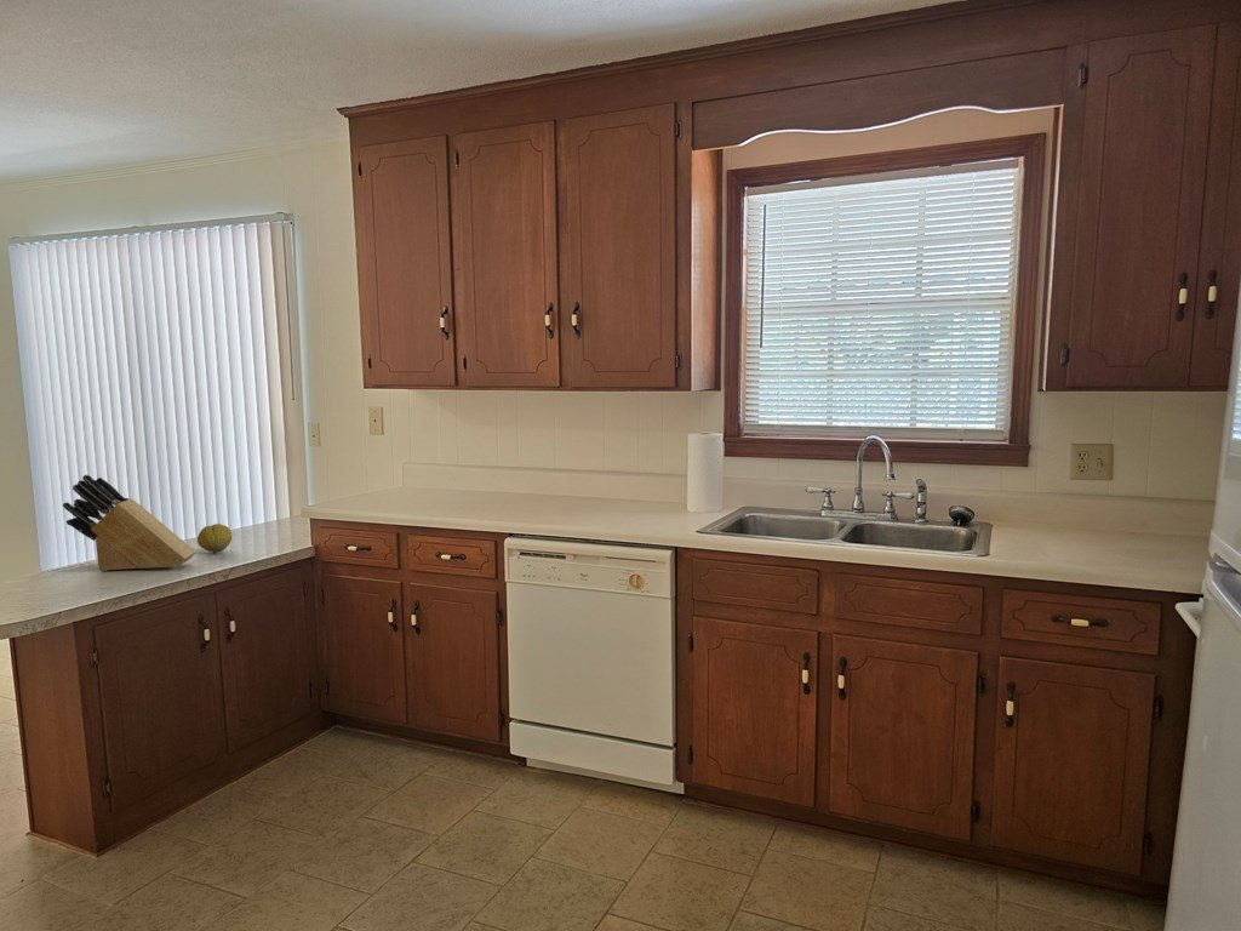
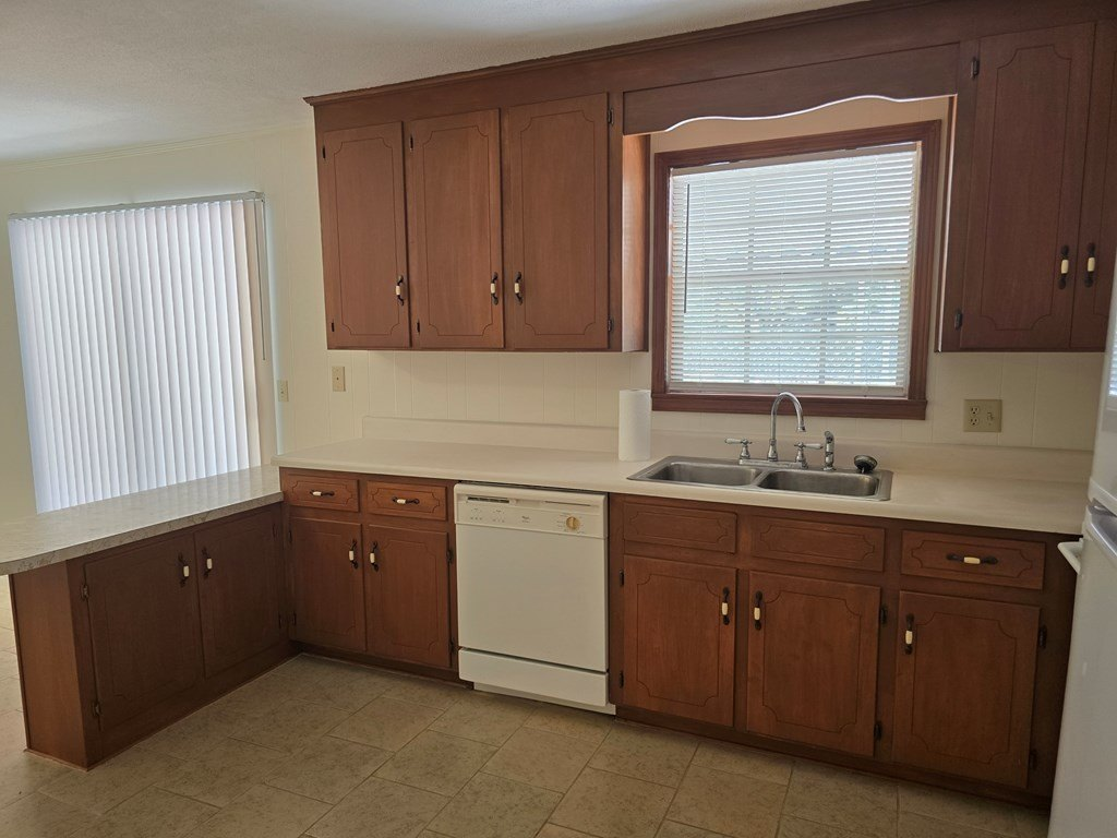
- fruit [196,522,233,554]
- knife block [62,474,198,572]
